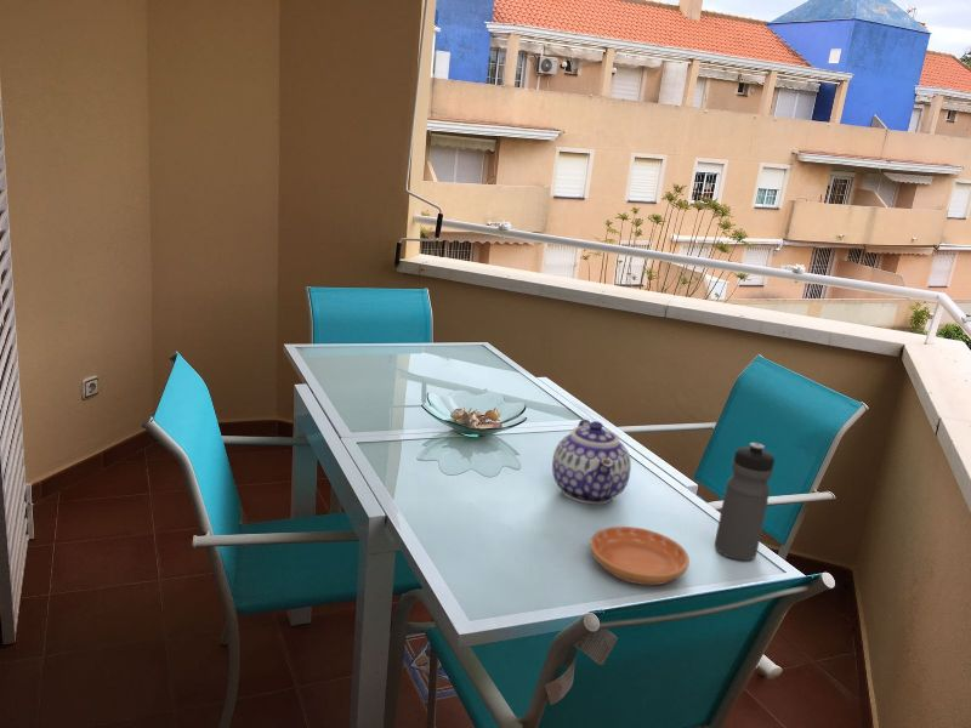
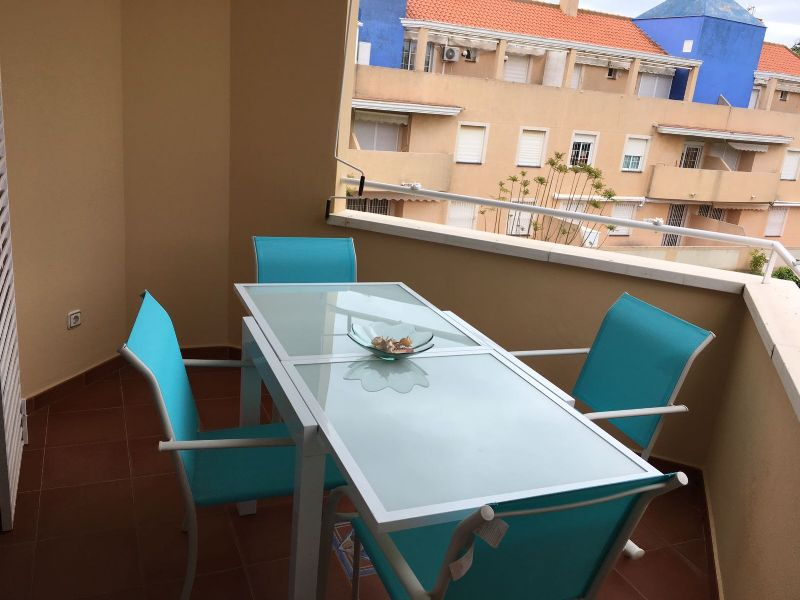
- saucer [589,525,691,586]
- teapot [551,417,632,505]
- water bottle [714,442,776,562]
